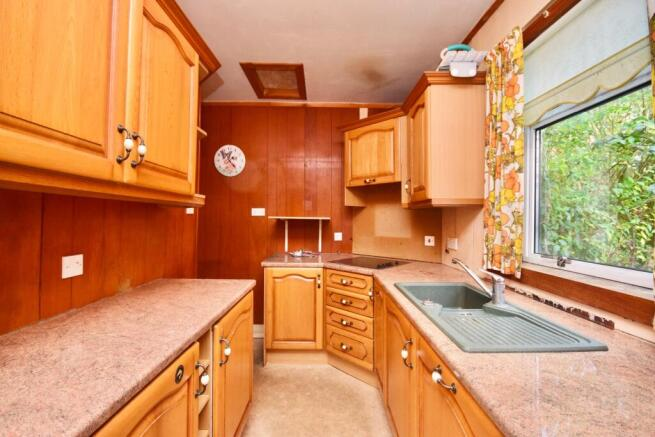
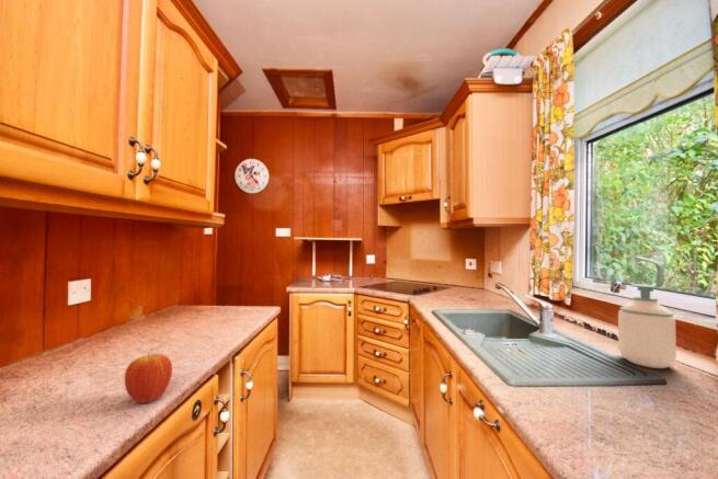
+ soap bottle [617,255,677,369]
+ fruit [124,351,173,404]
